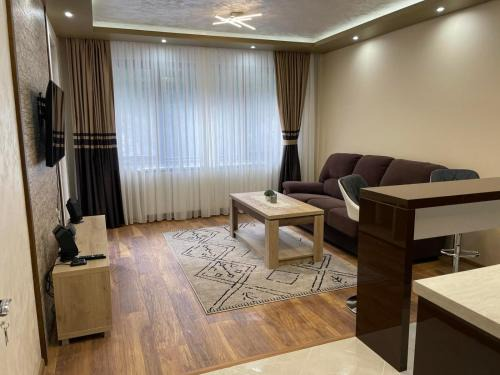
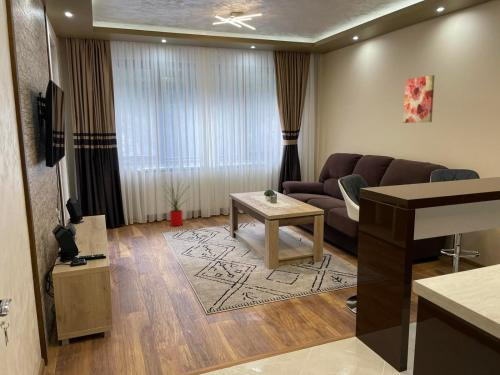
+ wall art [402,74,436,124]
+ house plant [157,177,192,227]
